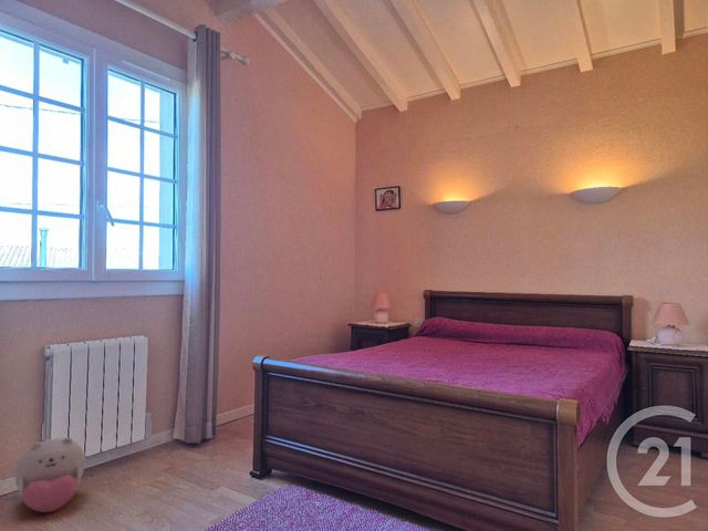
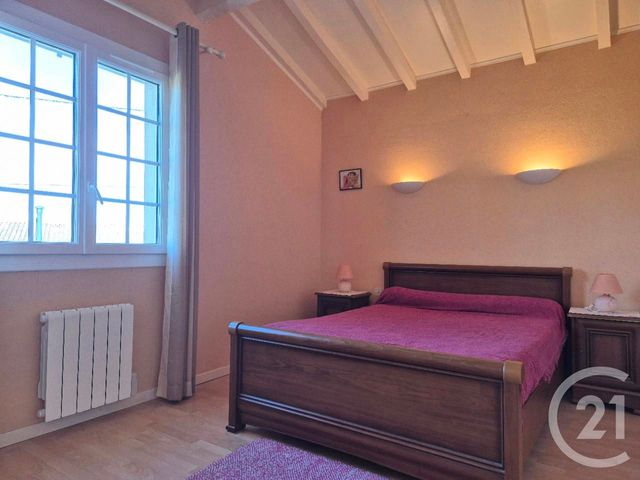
- plush toy [13,436,86,513]
